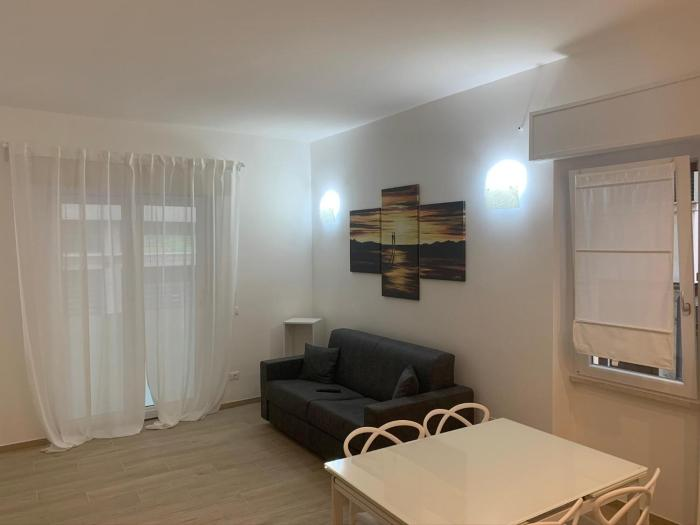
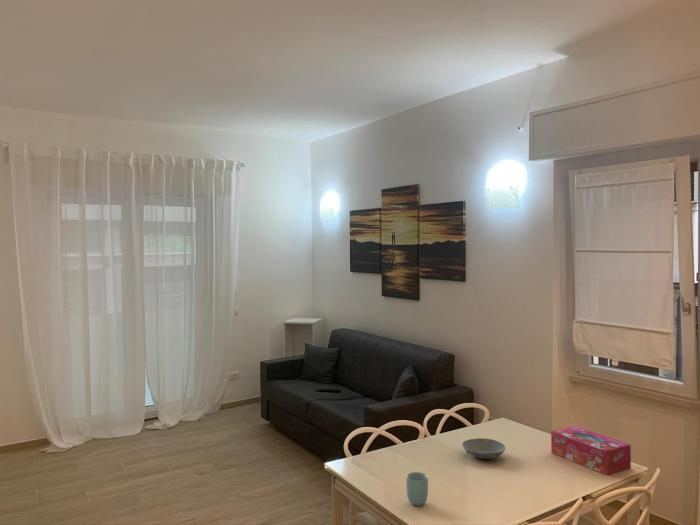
+ tissue box [550,425,632,476]
+ cup [405,471,429,506]
+ bowl [461,437,506,460]
